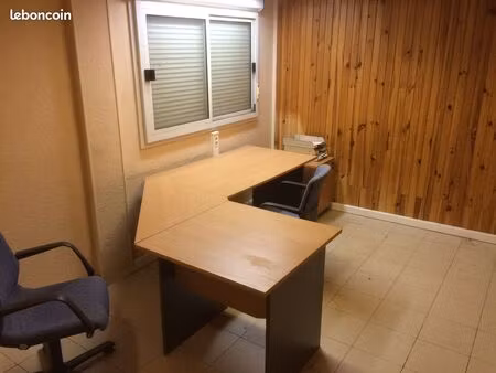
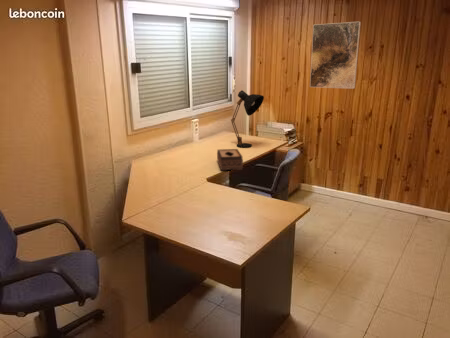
+ tissue box [216,148,244,171]
+ desk lamp [230,89,265,149]
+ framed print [309,21,362,90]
